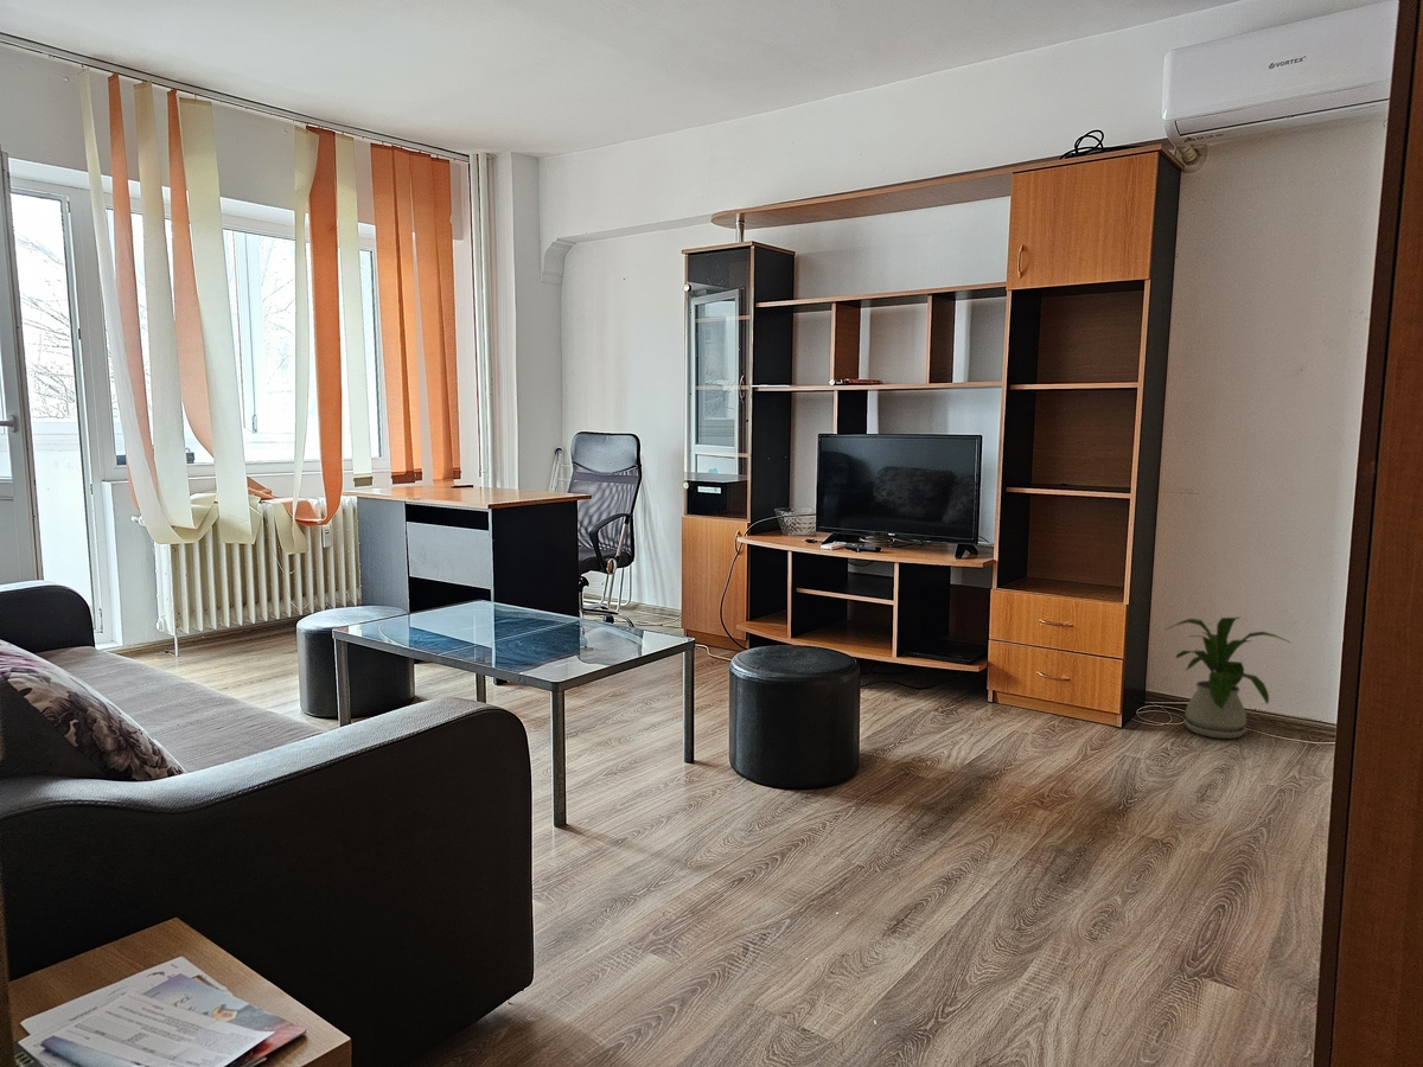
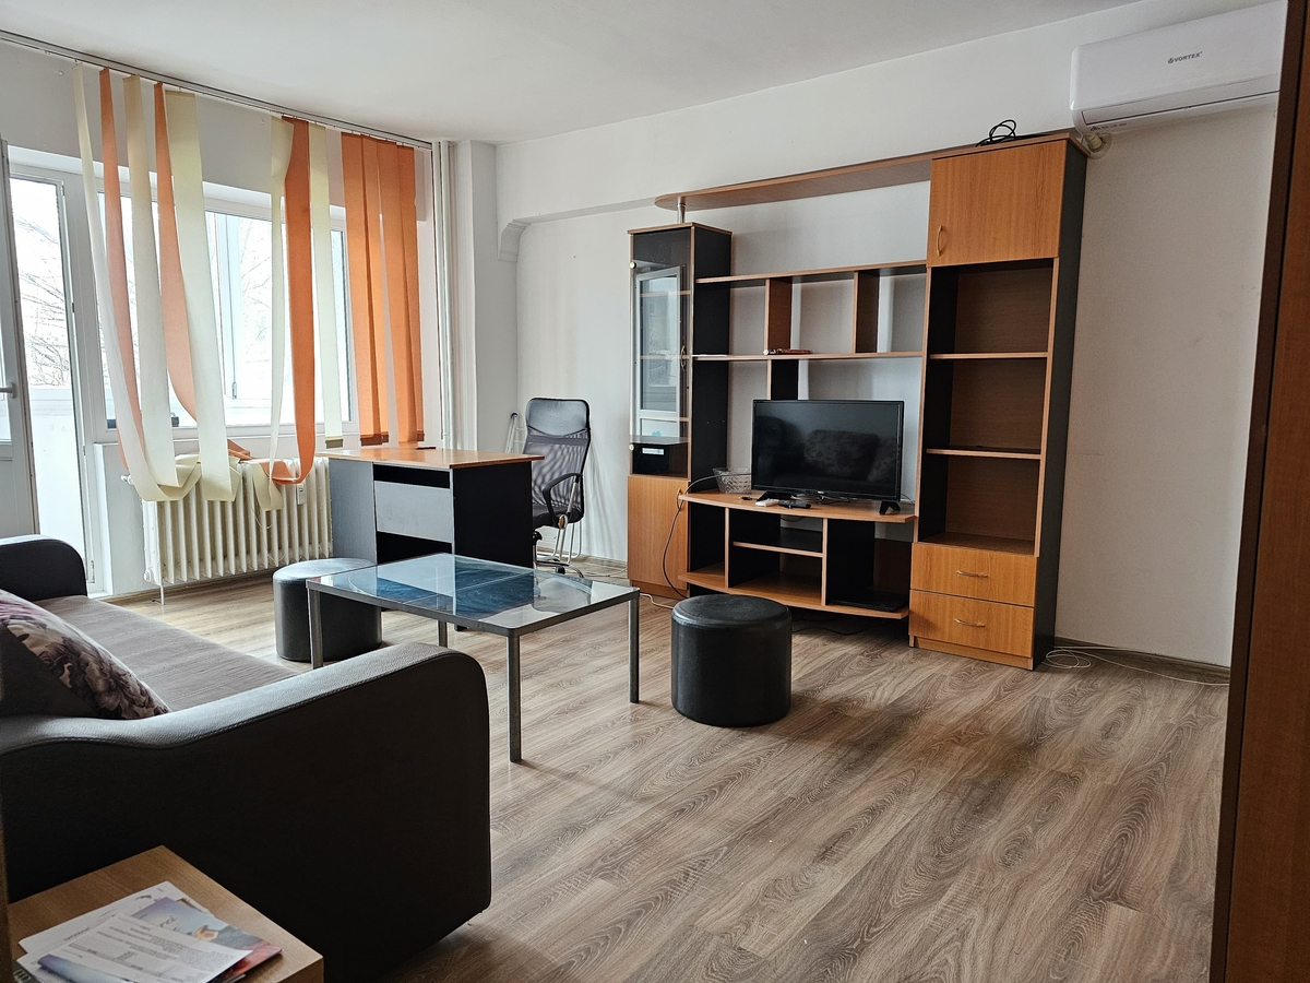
- house plant [1163,615,1291,740]
